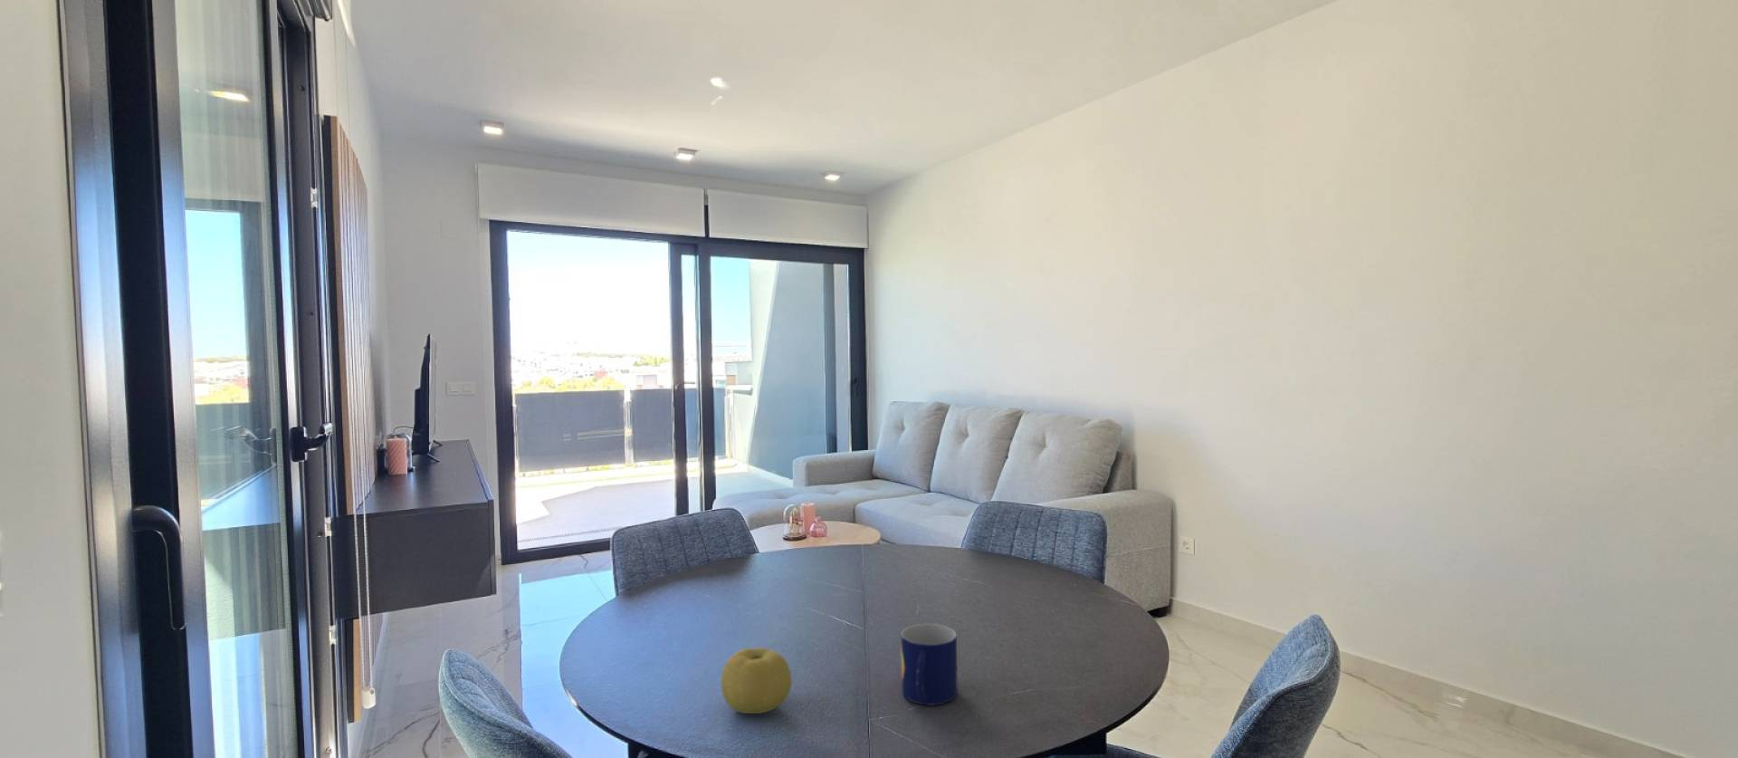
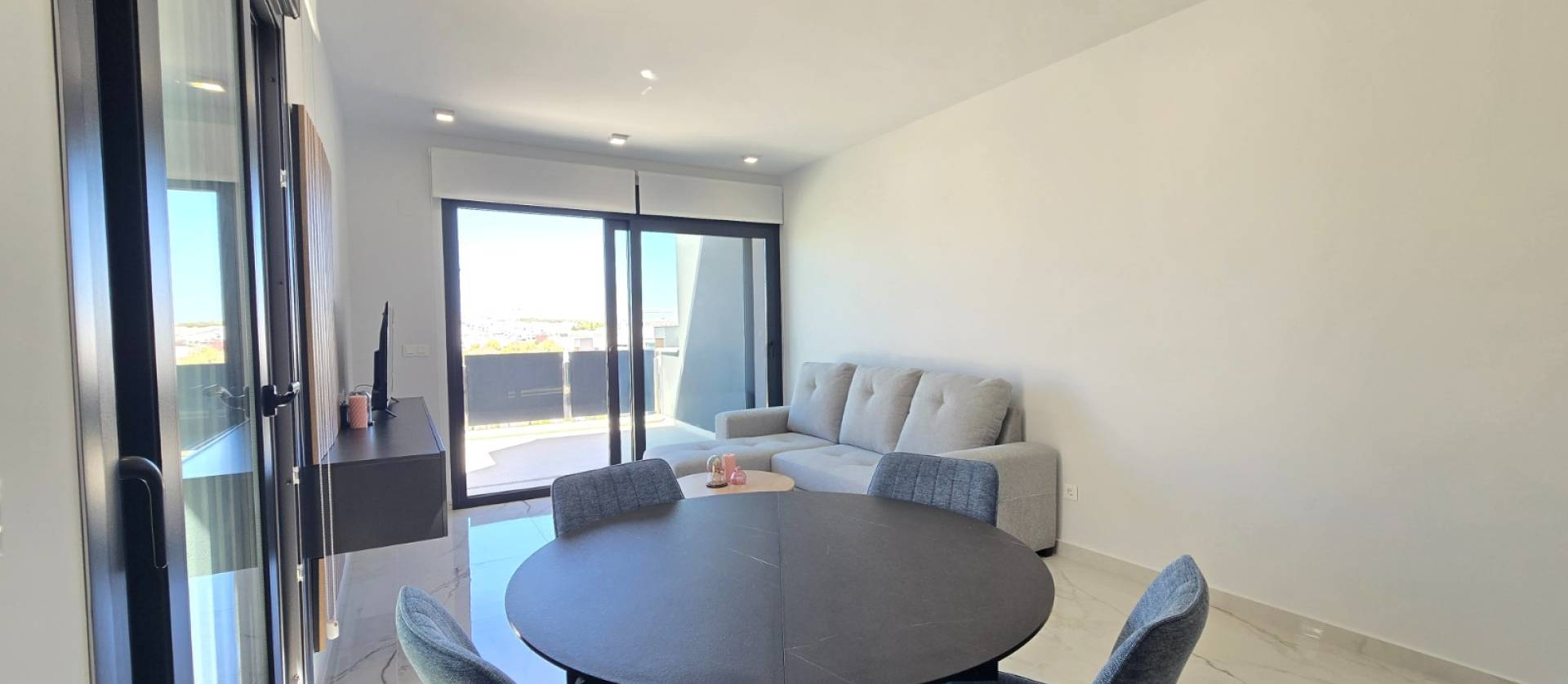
- fruit [720,646,793,715]
- mug [900,623,959,706]
